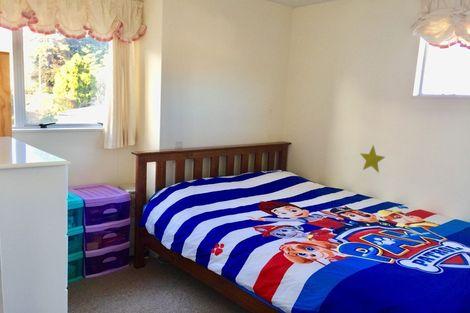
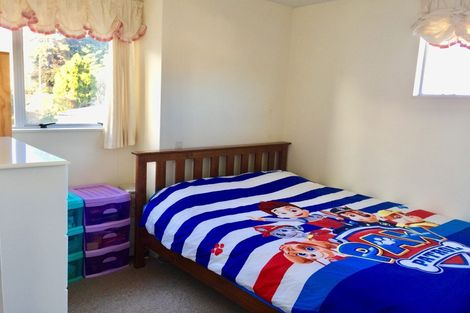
- decorative star [359,144,386,174]
